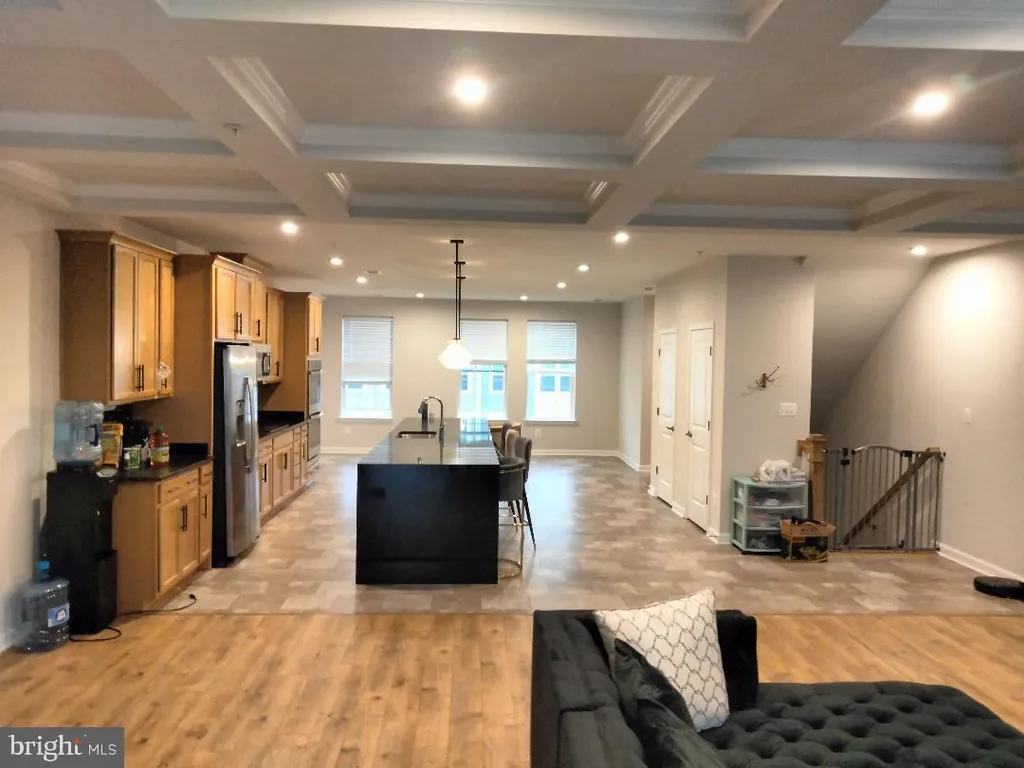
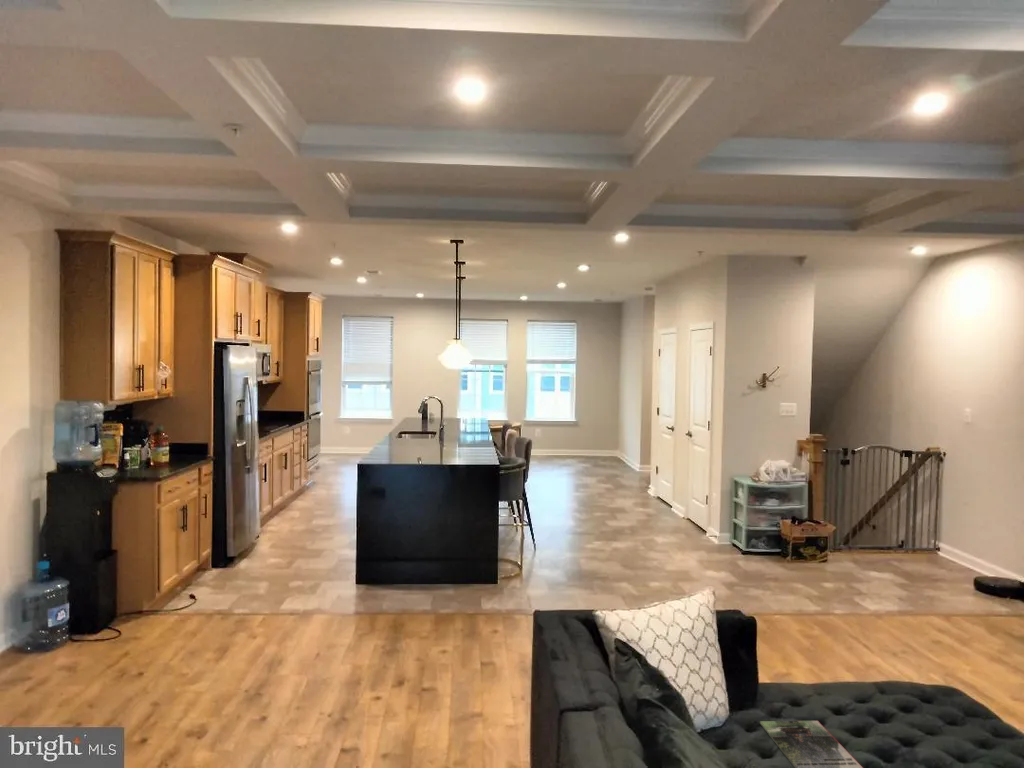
+ magazine [759,720,864,768]
